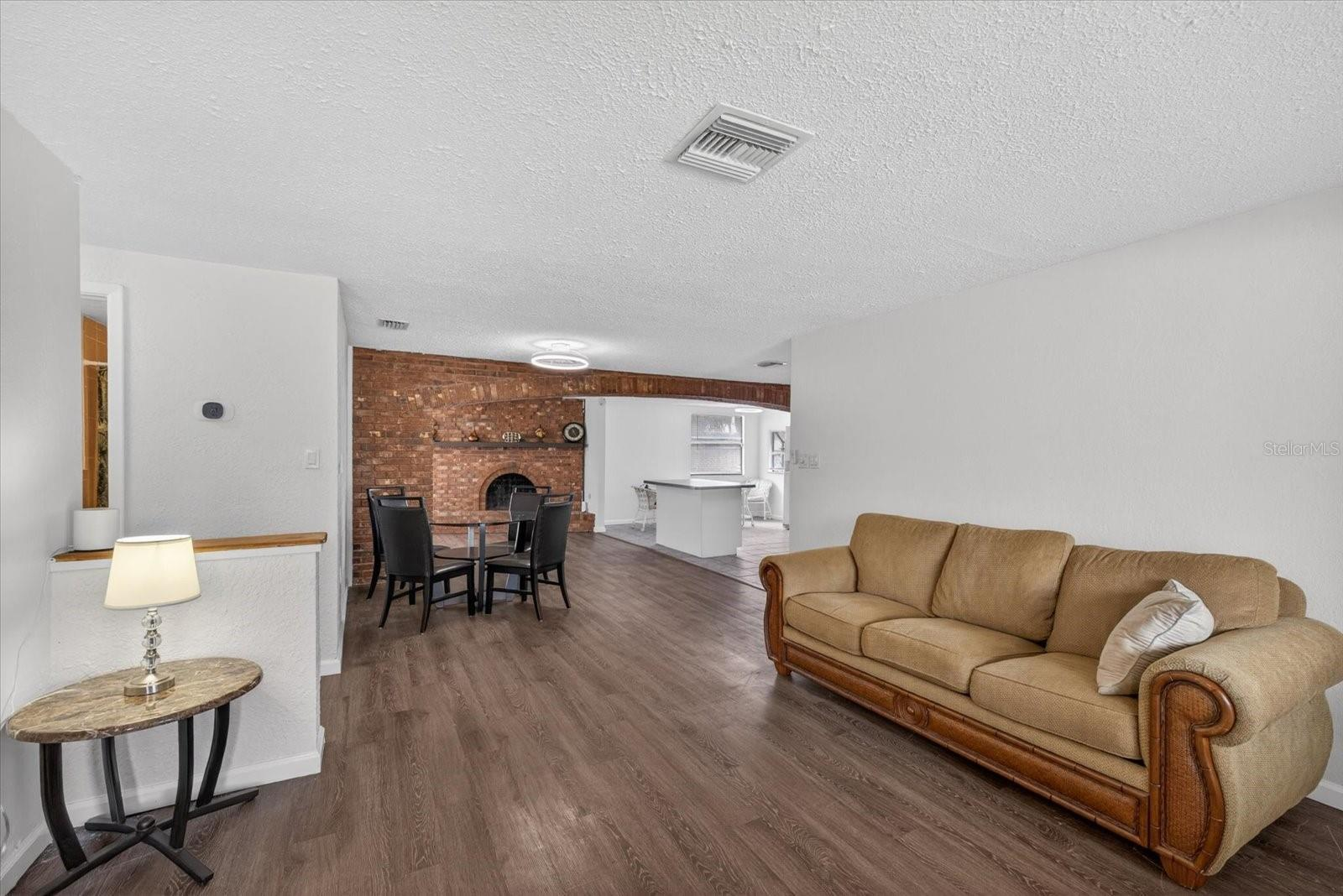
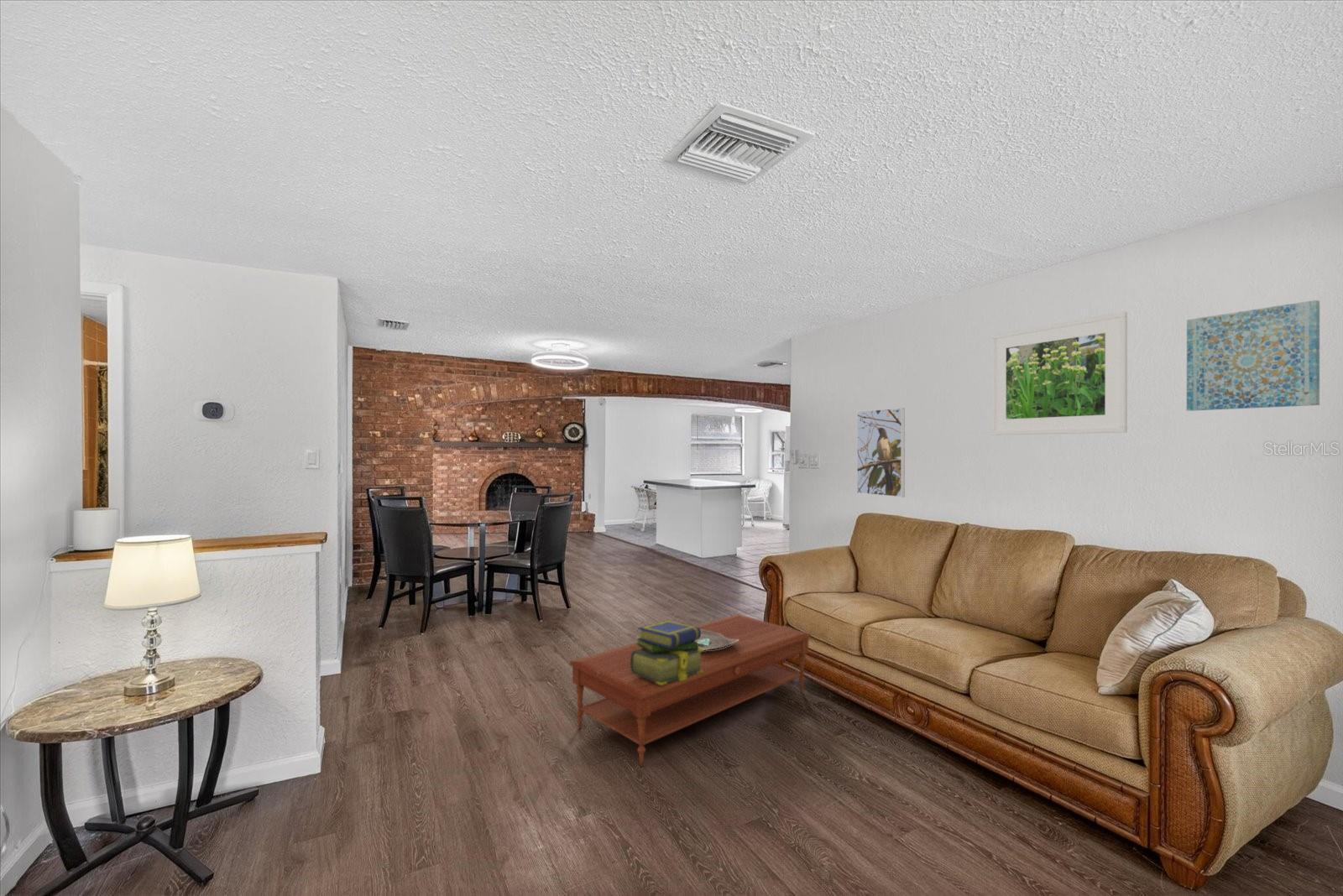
+ coffee table [569,613,812,768]
+ decorative bowl [695,629,739,651]
+ wall art [1186,300,1320,412]
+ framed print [856,407,906,498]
+ stack of books [630,620,703,685]
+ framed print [990,310,1128,436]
